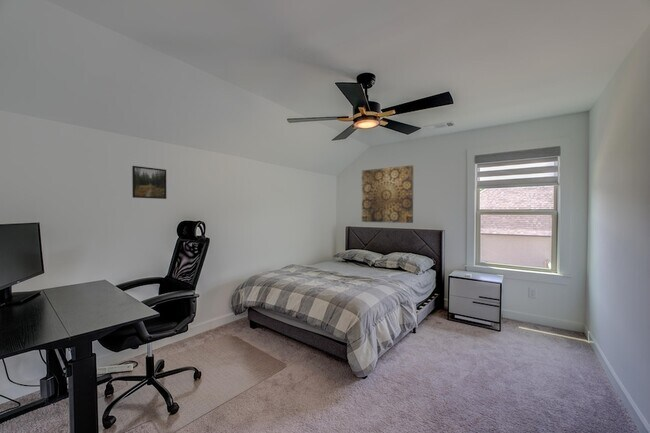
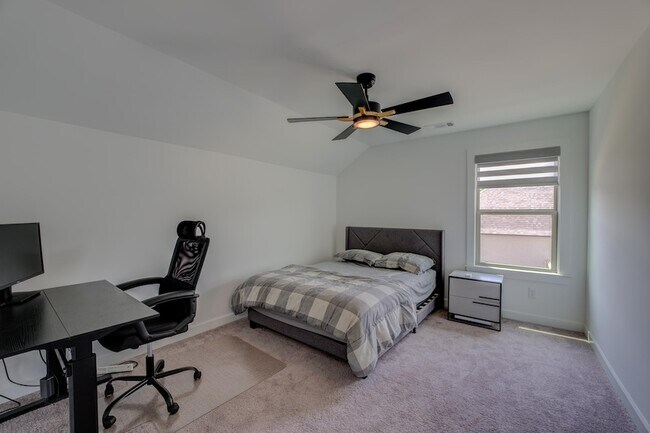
- wall art [361,164,414,224]
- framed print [131,165,167,200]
